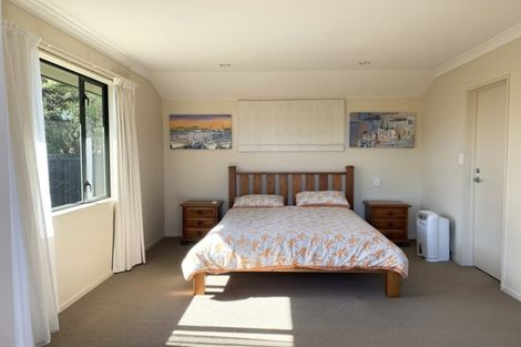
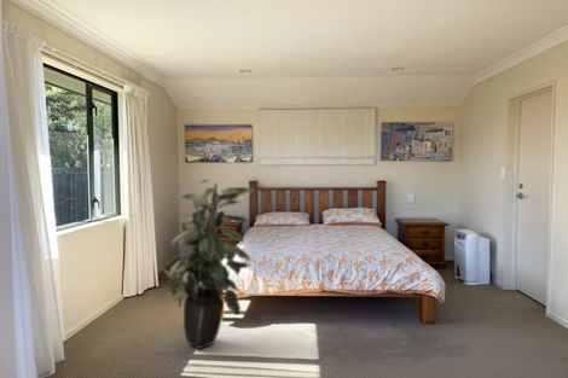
+ indoor plant [160,178,255,350]
